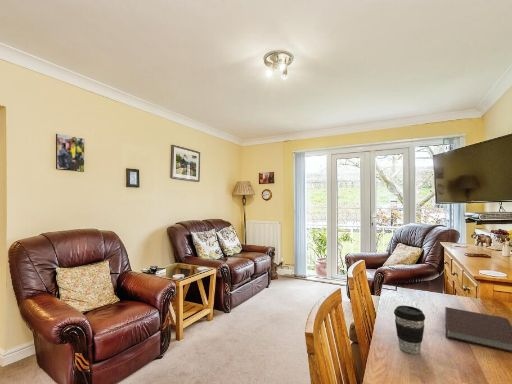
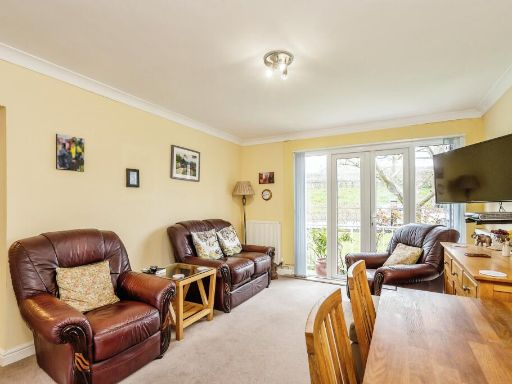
- notebook [444,306,512,354]
- coffee cup [393,305,426,355]
